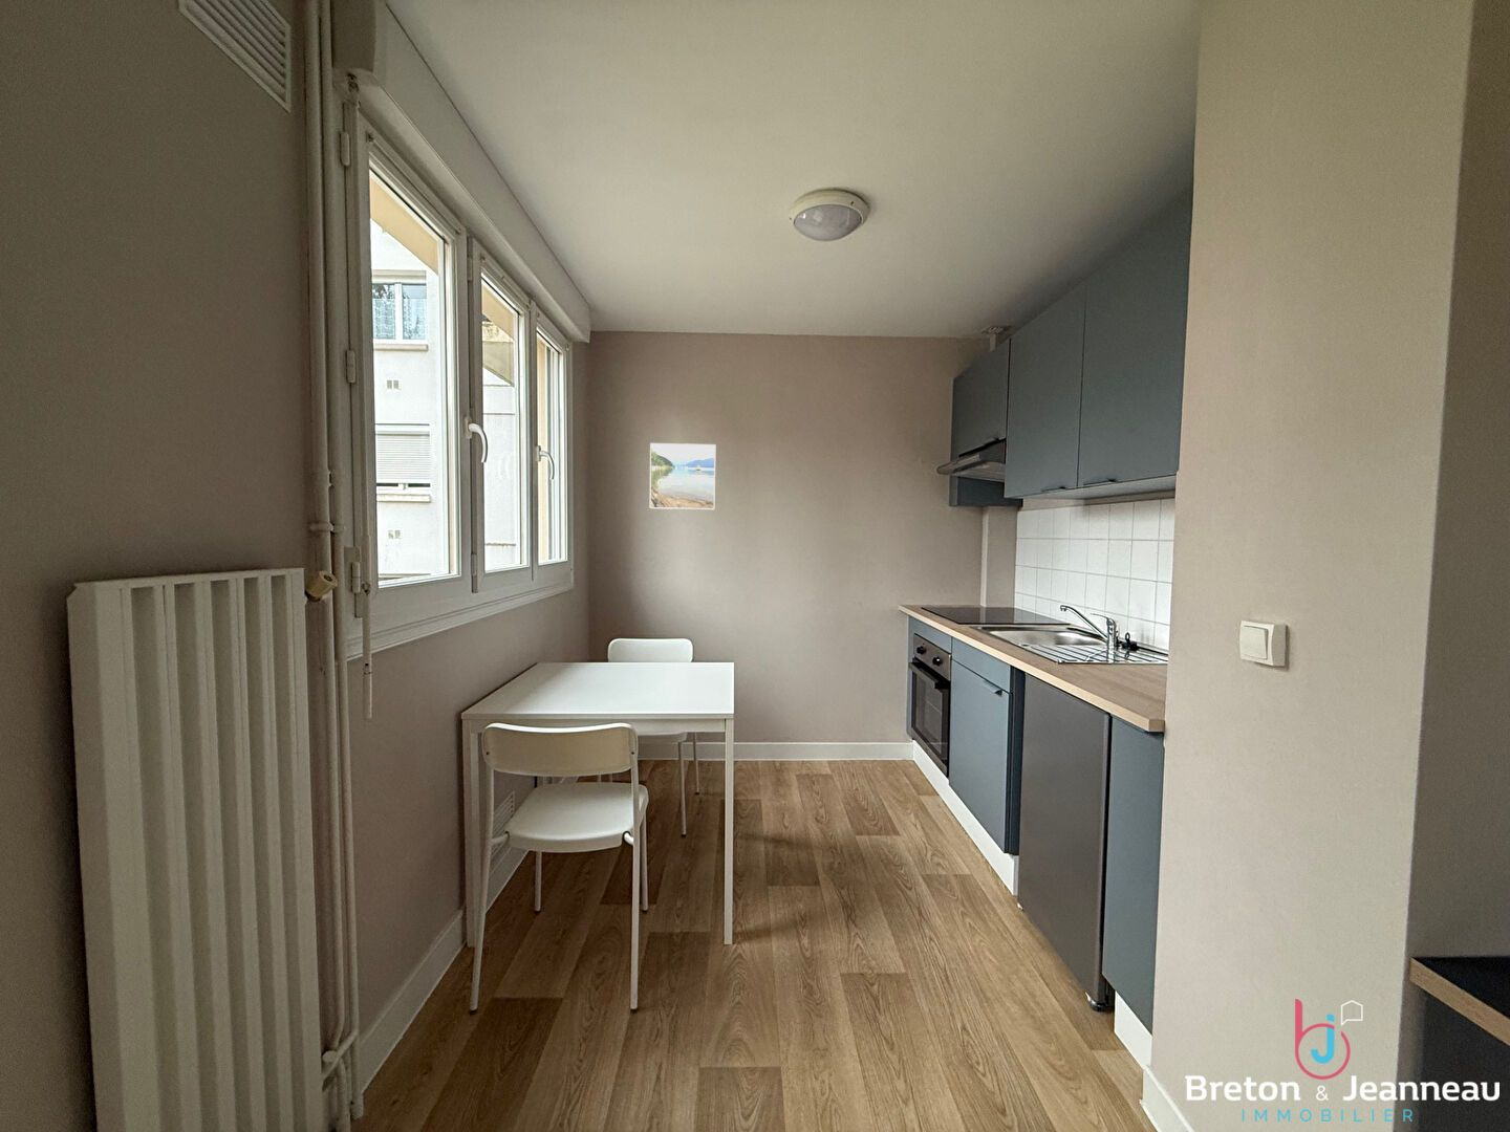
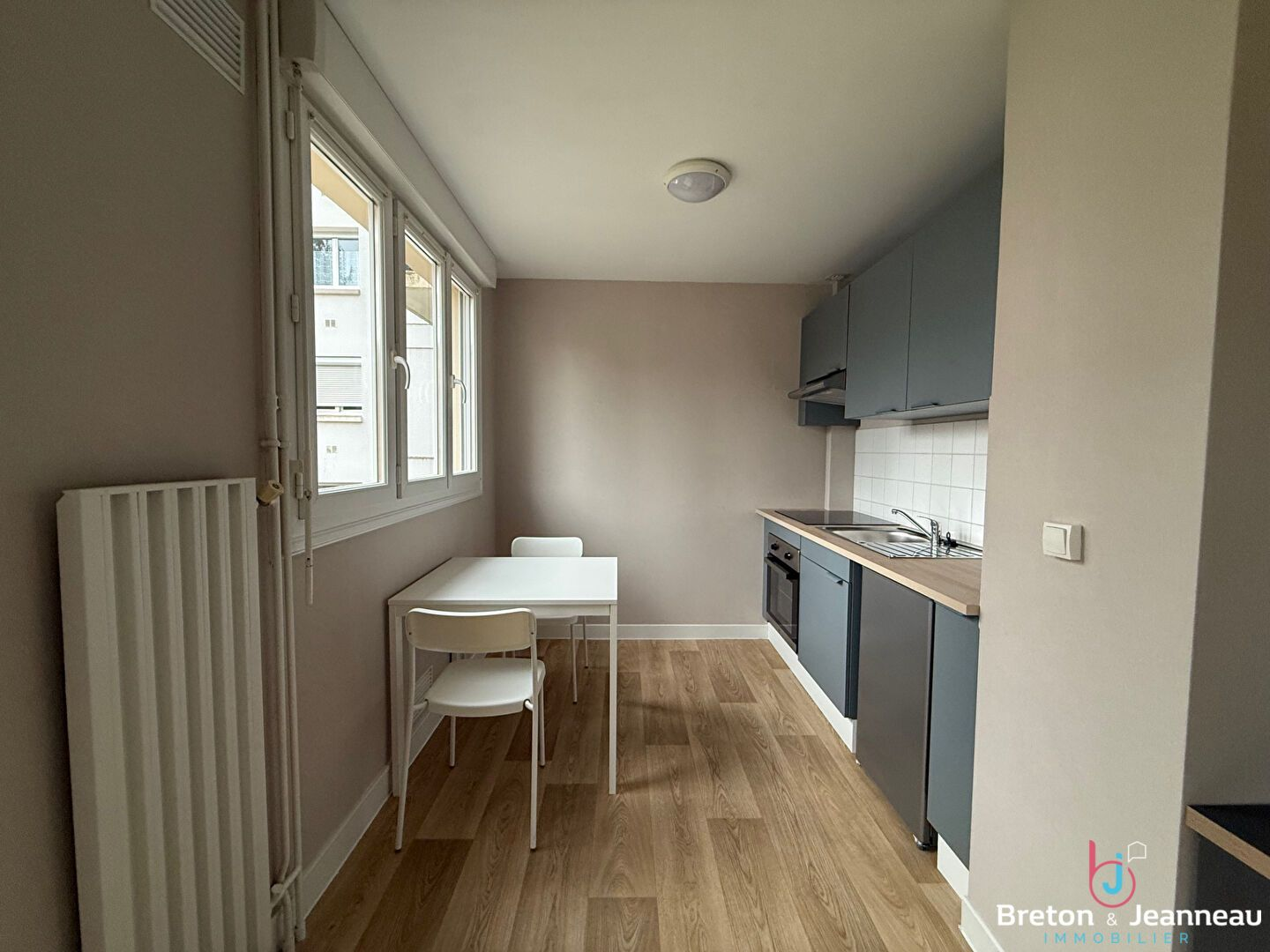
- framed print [649,442,716,510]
